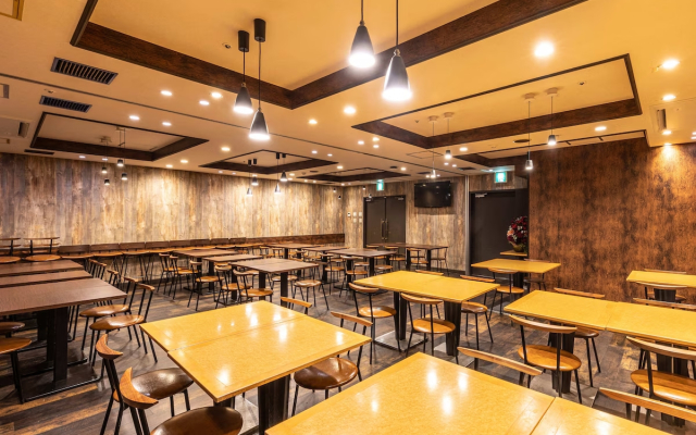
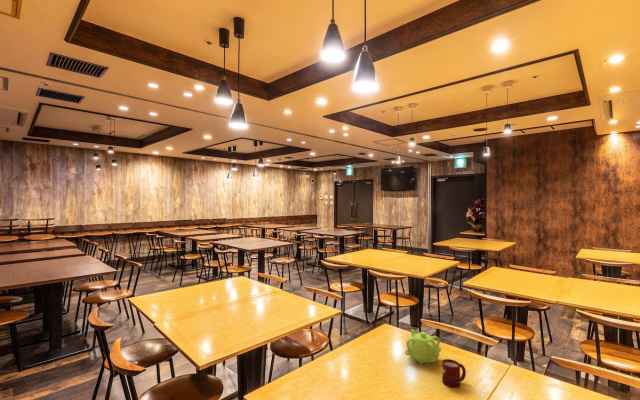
+ teapot [404,328,442,365]
+ cup [441,358,467,389]
